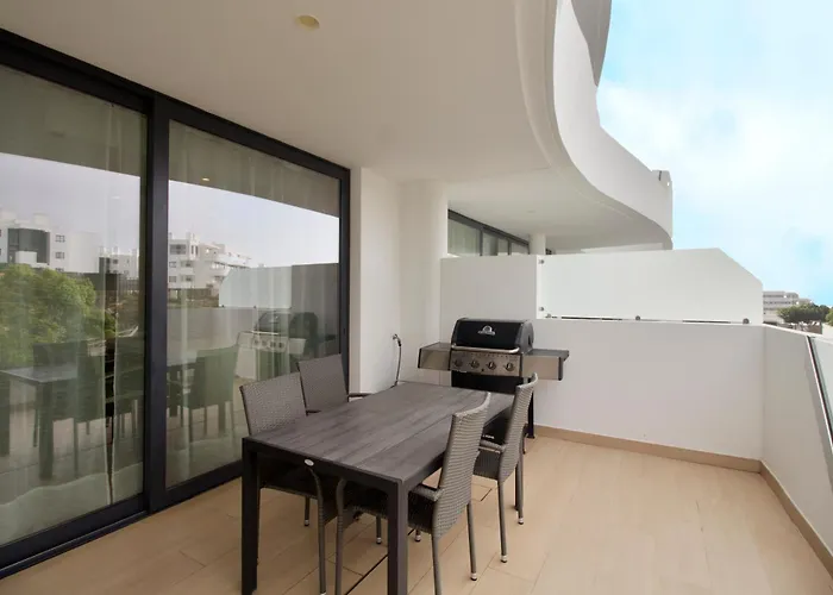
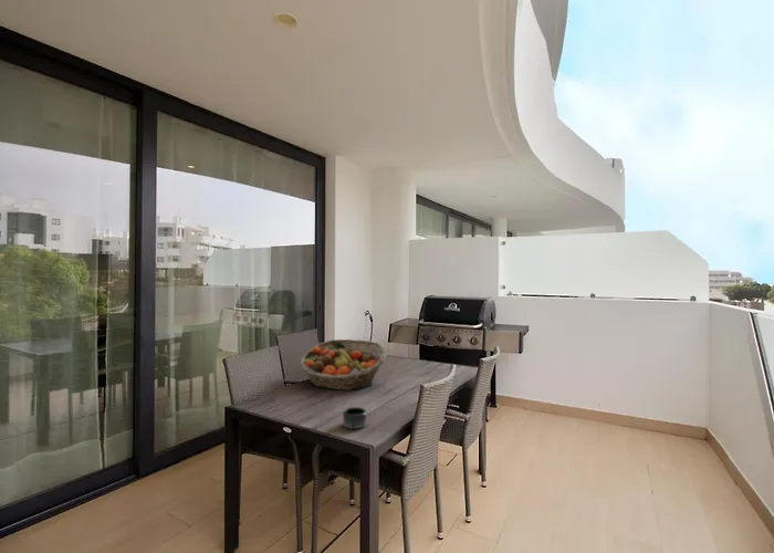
+ mug [342,406,368,430]
+ fruit basket [299,338,388,392]
